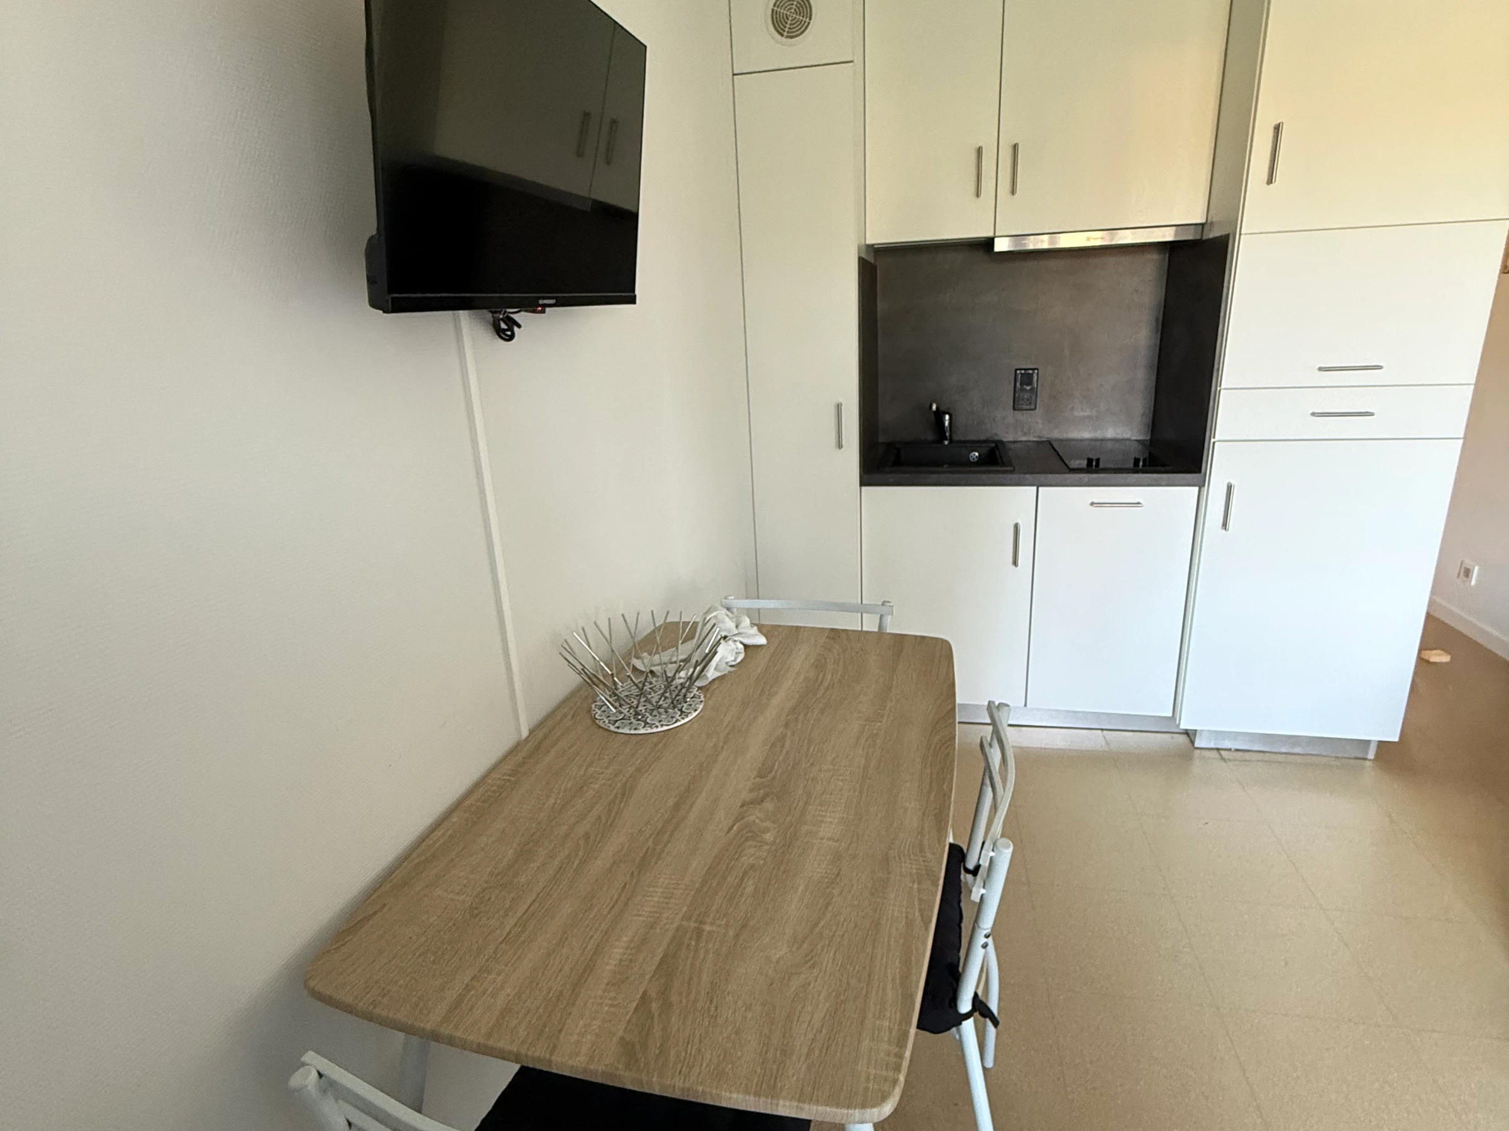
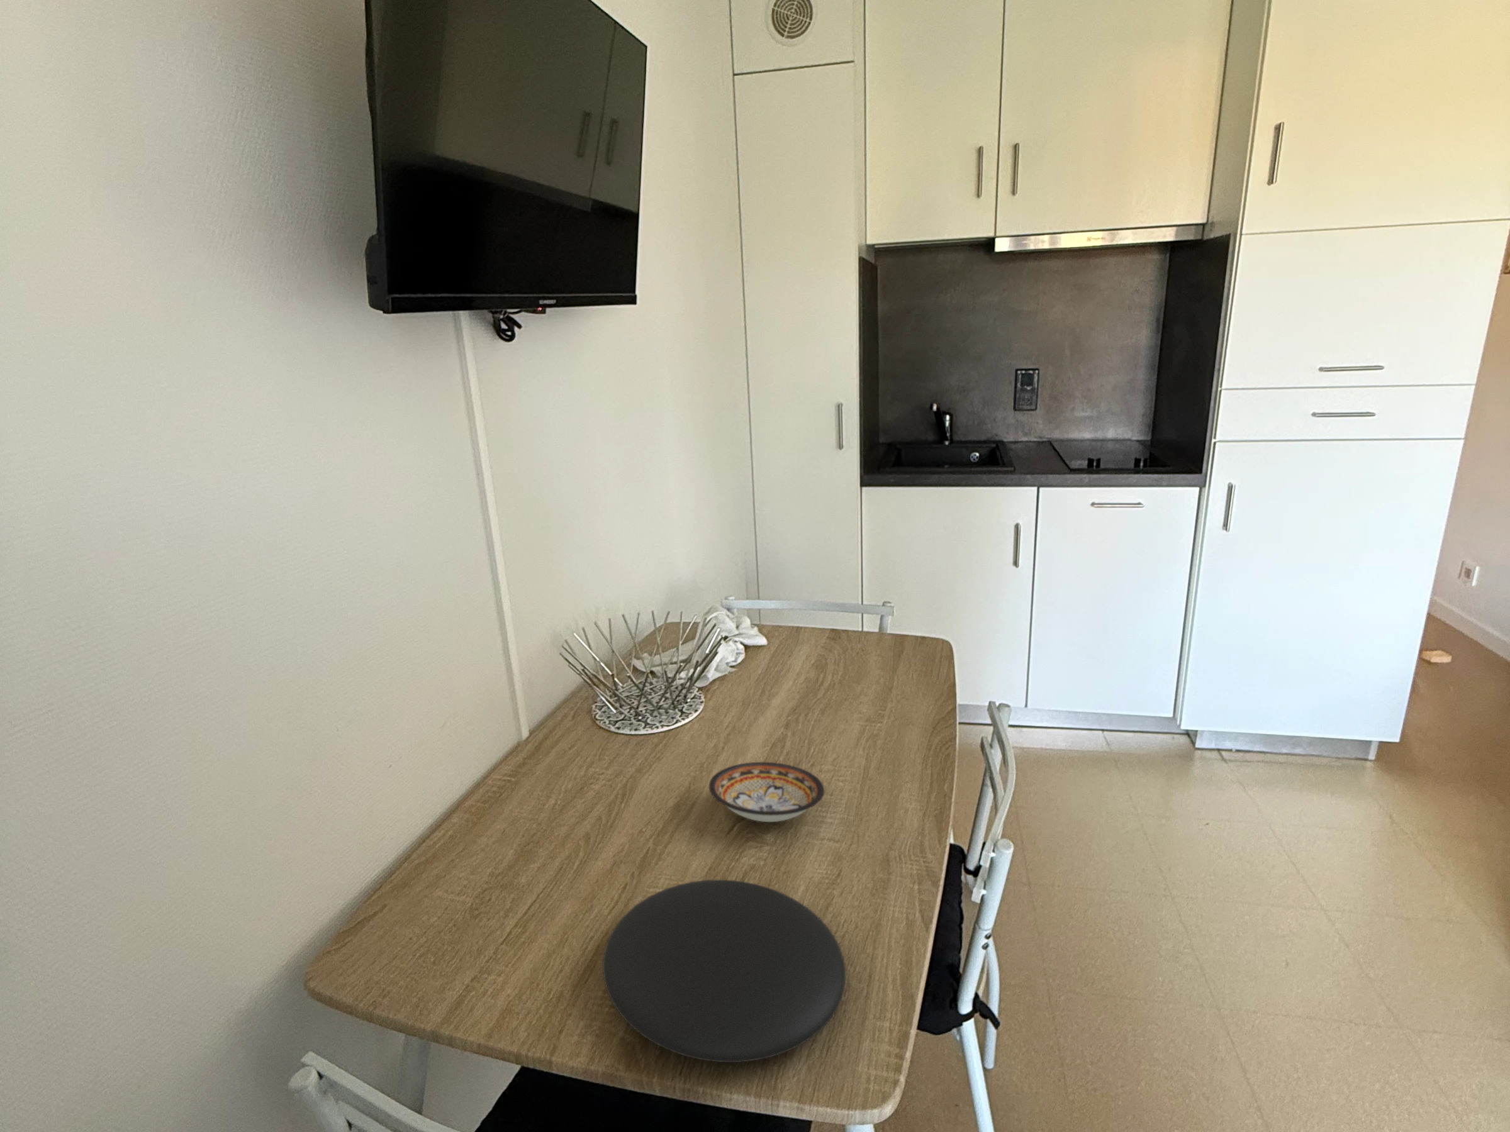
+ bowl [709,761,825,823]
+ plate [602,879,847,1063]
